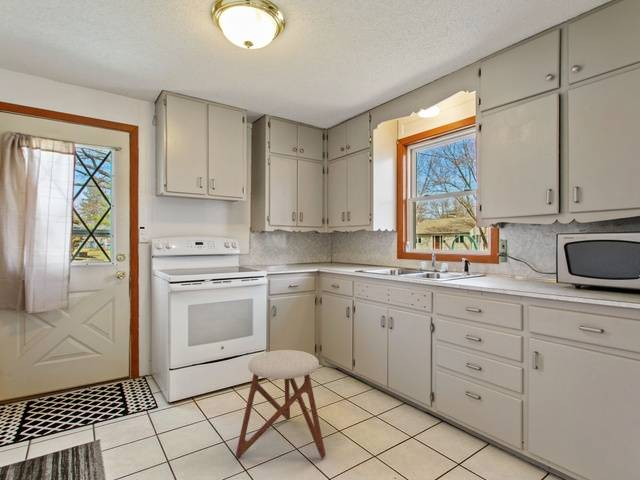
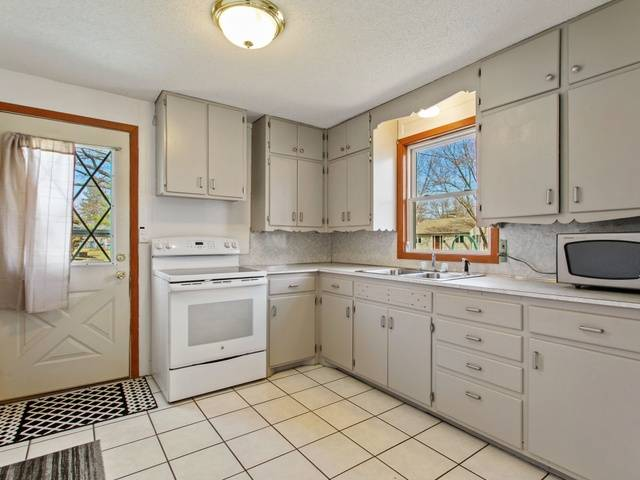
- stool [235,349,326,459]
